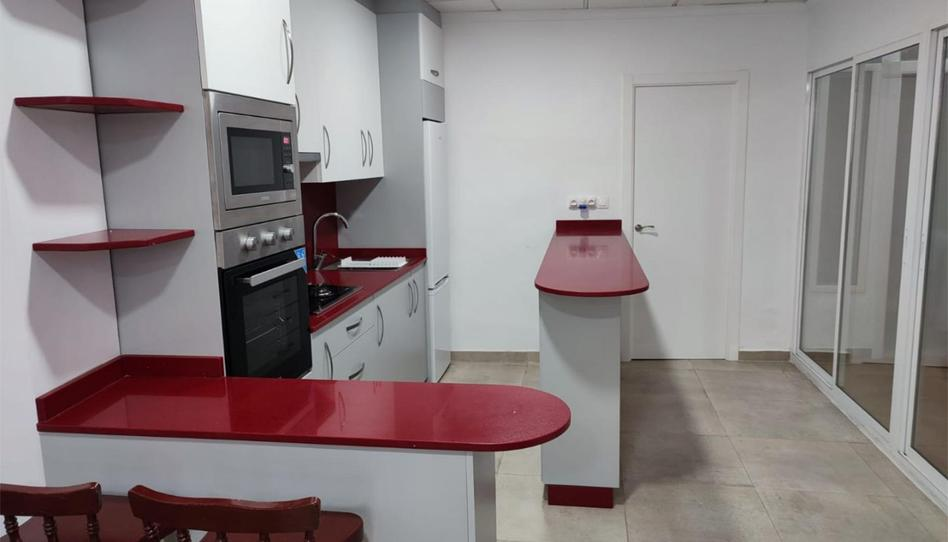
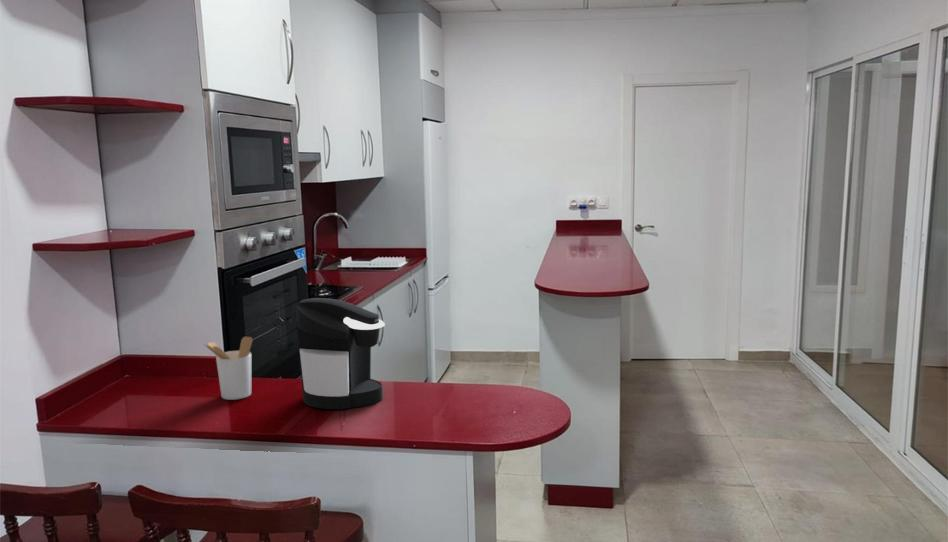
+ coffee maker [295,297,386,410]
+ utensil holder [203,336,254,401]
